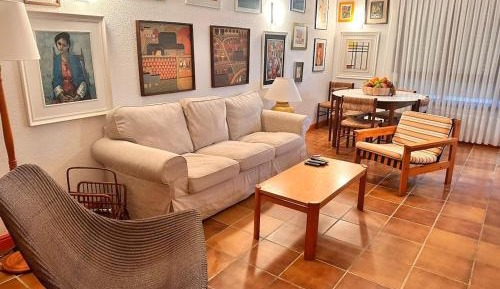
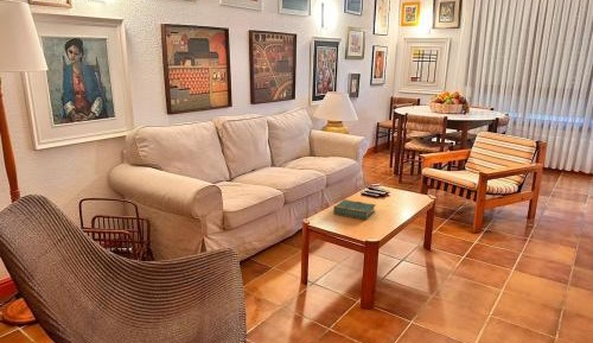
+ book [332,198,377,221]
